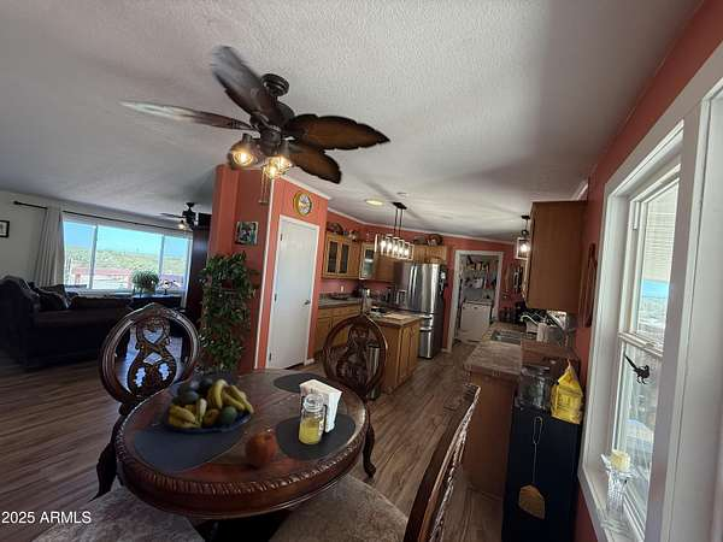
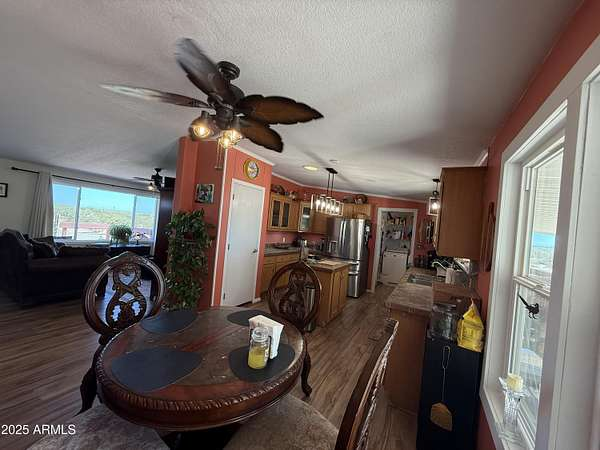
- apple [243,431,278,469]
- fruit bowl [161,377,254,435]
